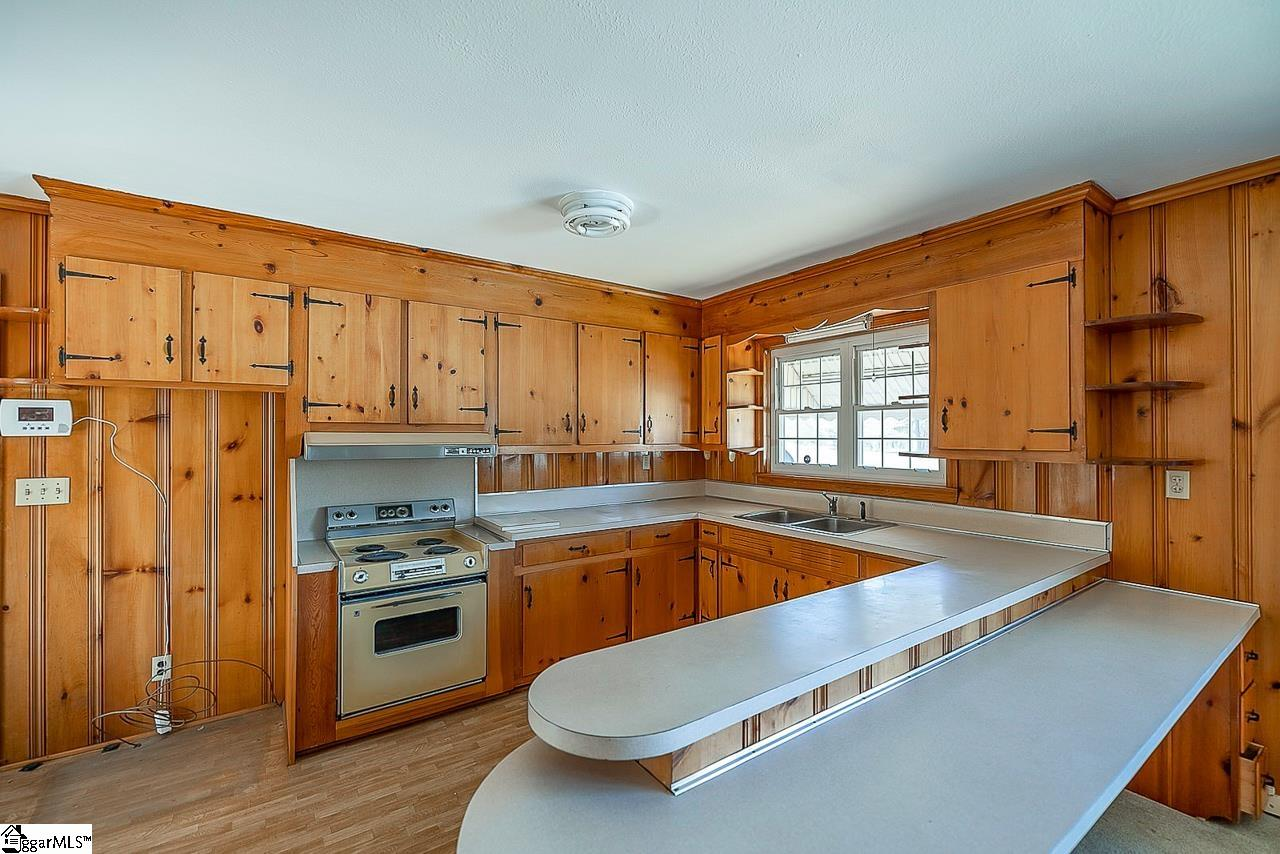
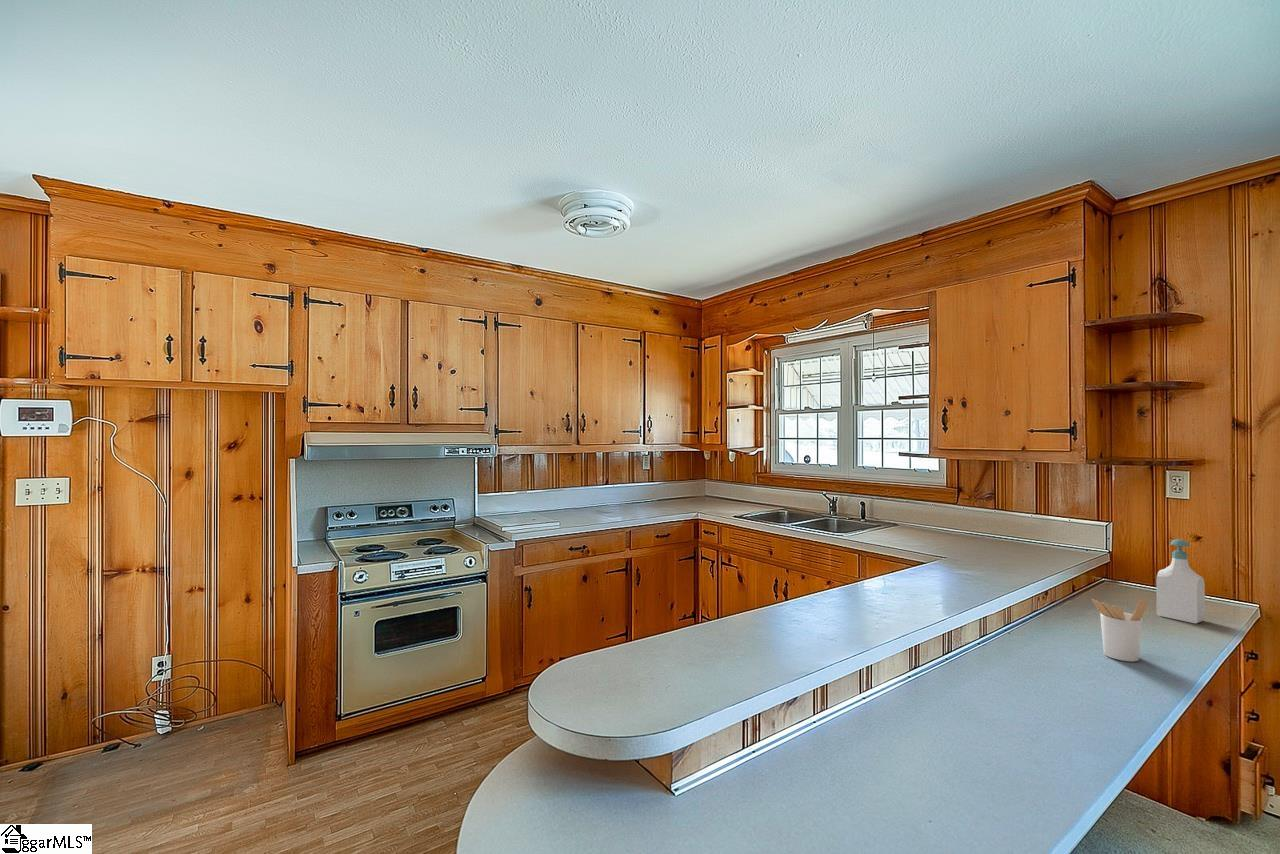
+ utensil holder [1091,598,1148,662]
+ soap bottle [1155,538,1206,624]
